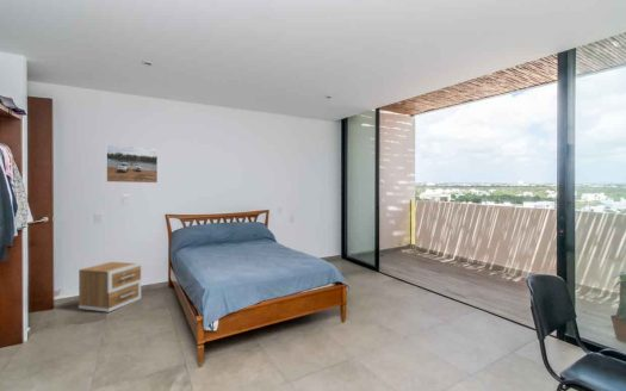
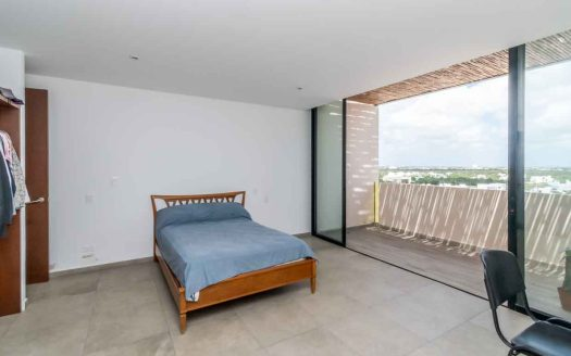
- nightstand [78,260,142,314]
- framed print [105,144,159,184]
